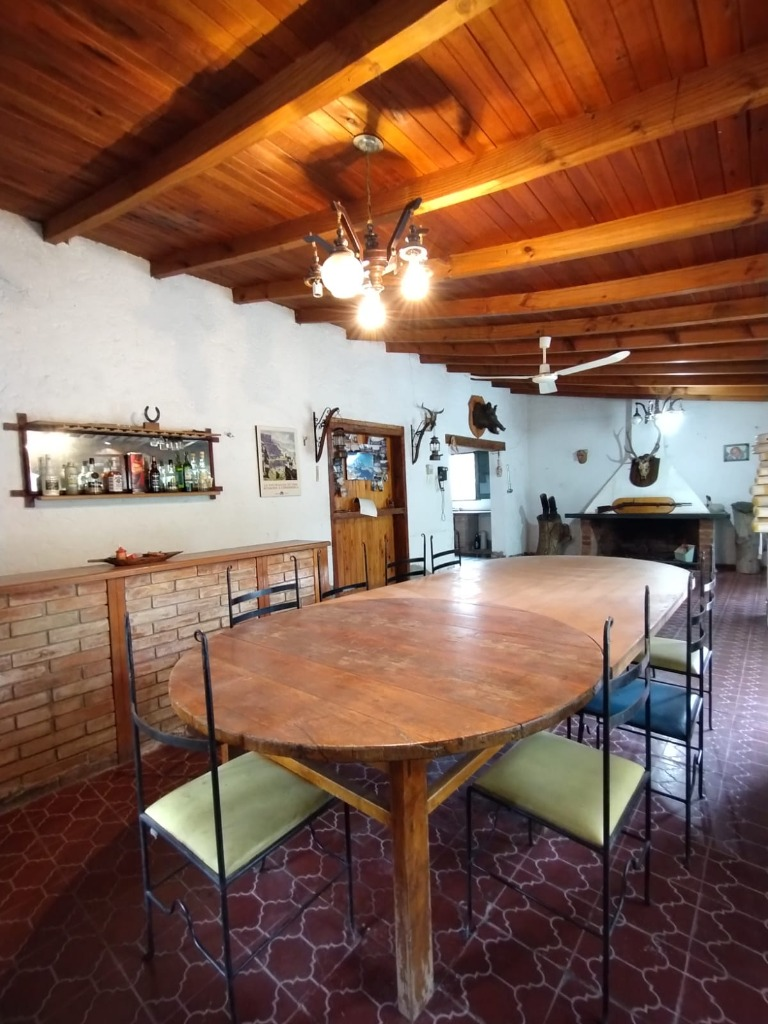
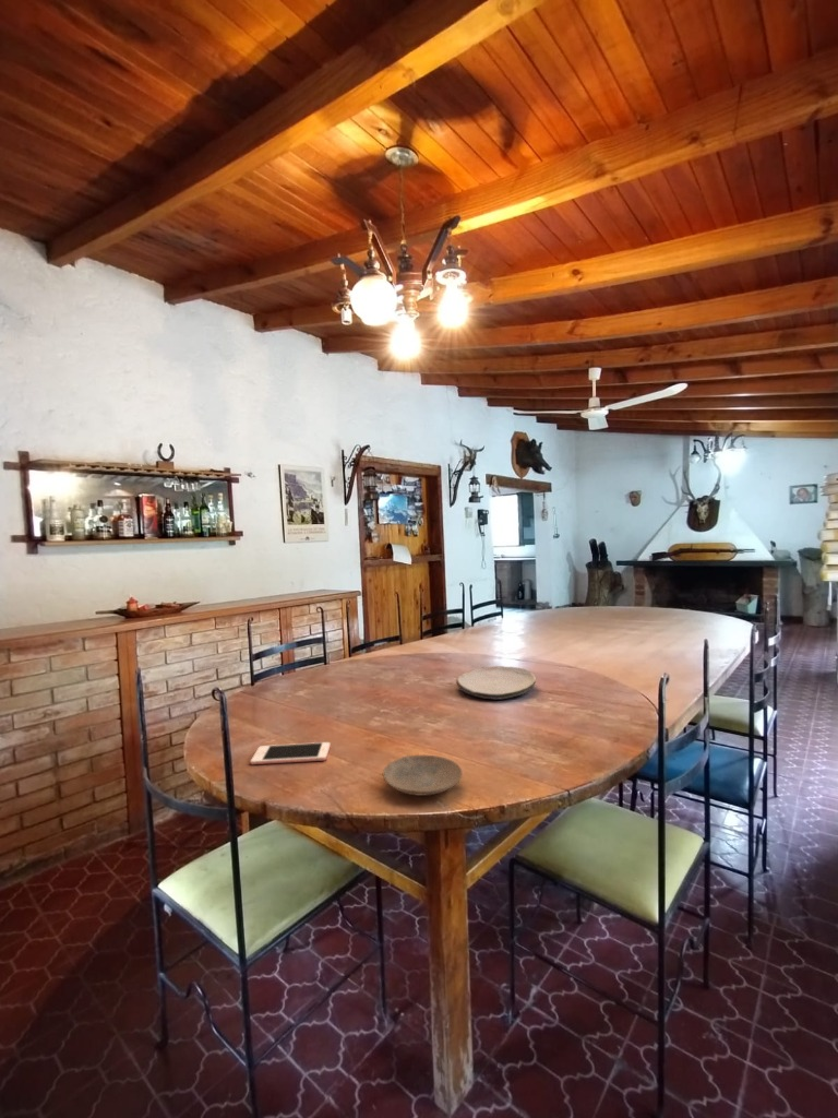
+ cell phone [250,741,332,765]
+ plate [382,754,464,797]
+ plate [455,665,537,700]
